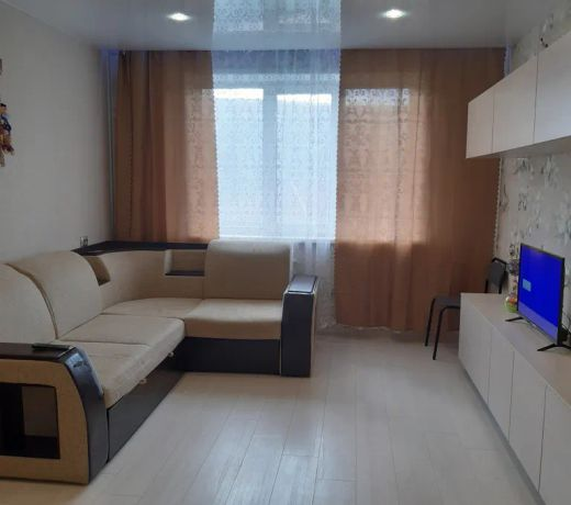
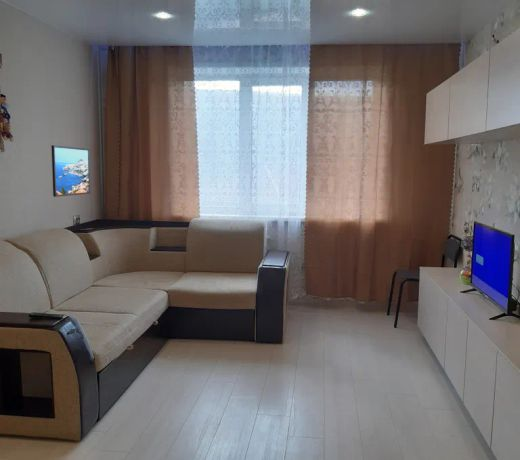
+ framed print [50,144,91,198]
